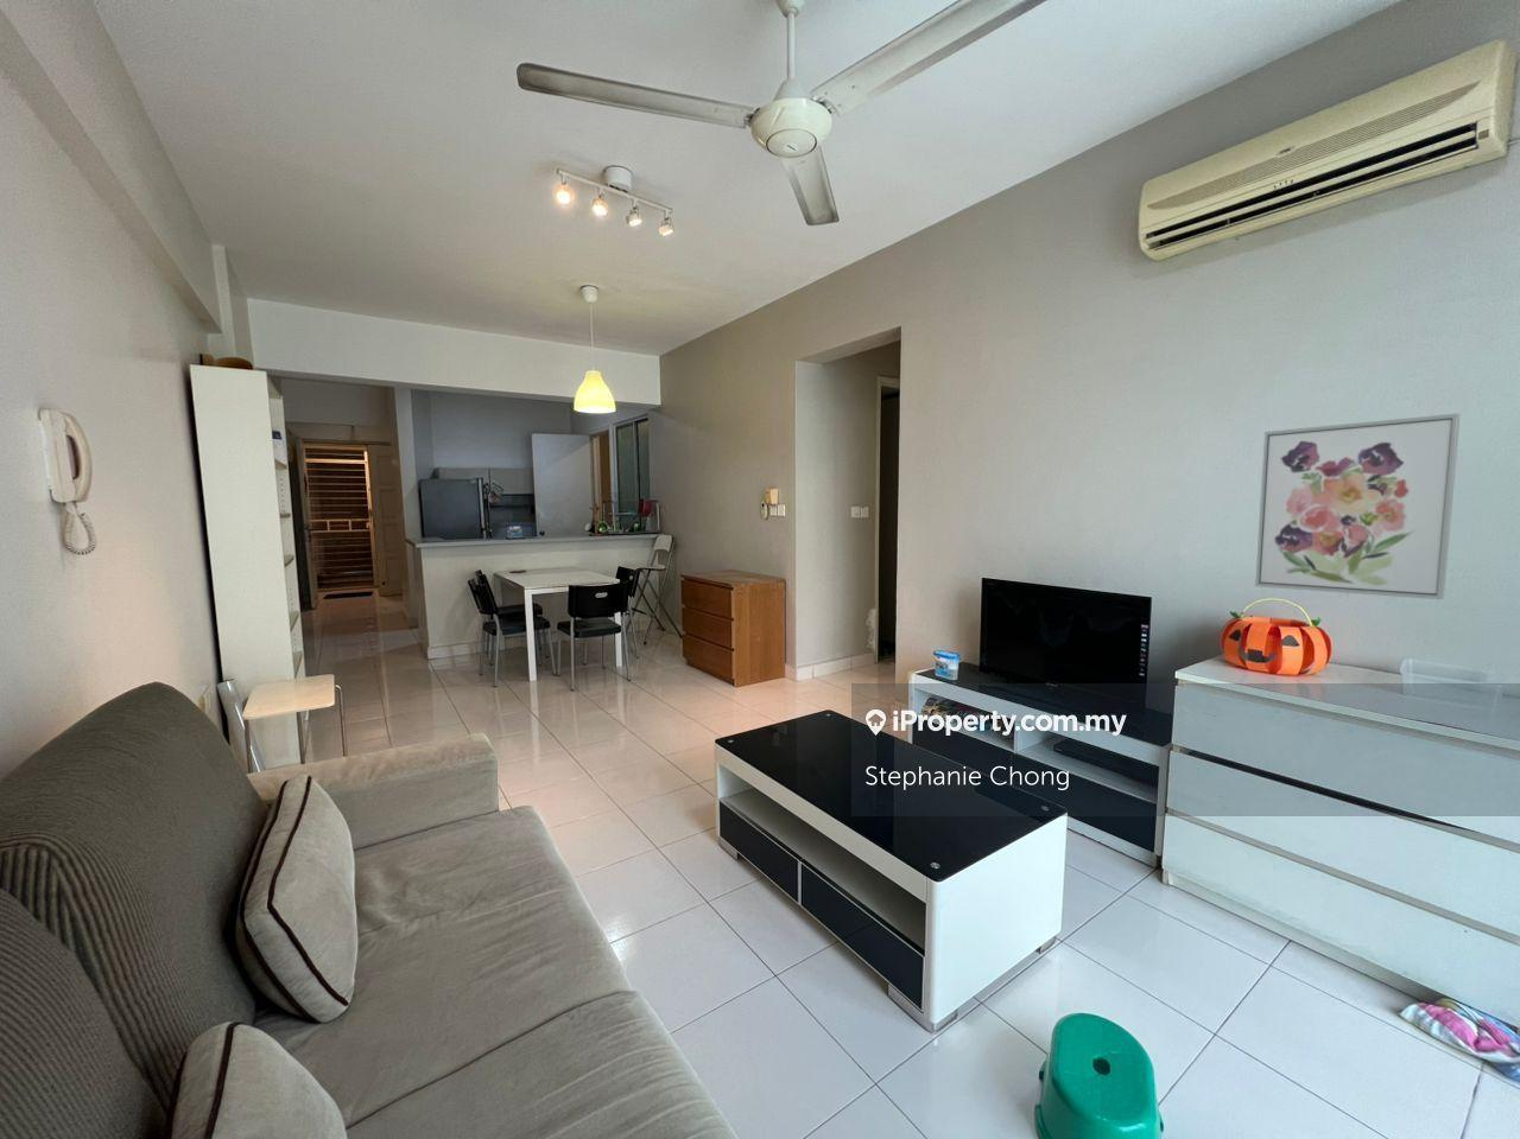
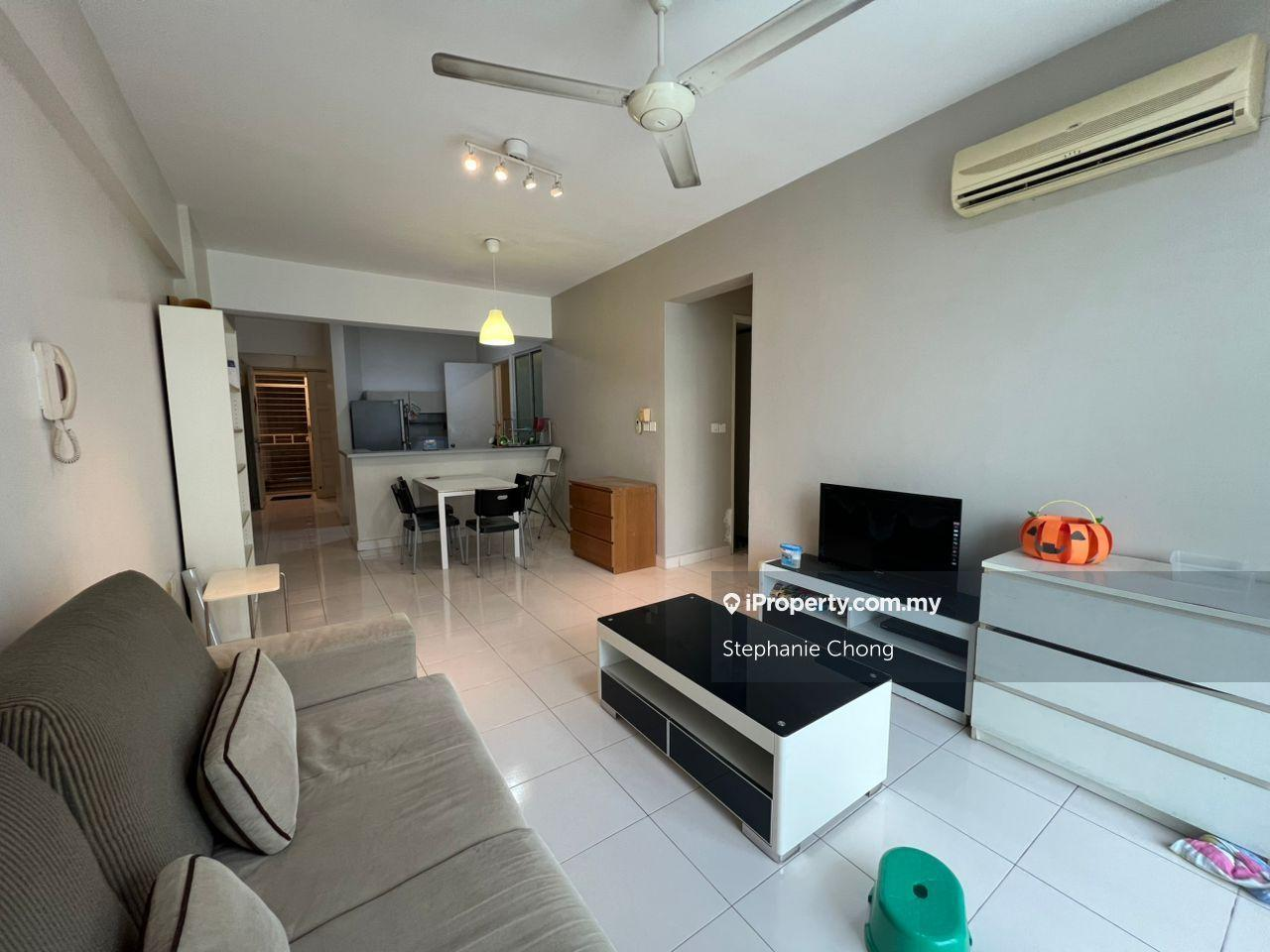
- wall art [1254,412,1461,601]
